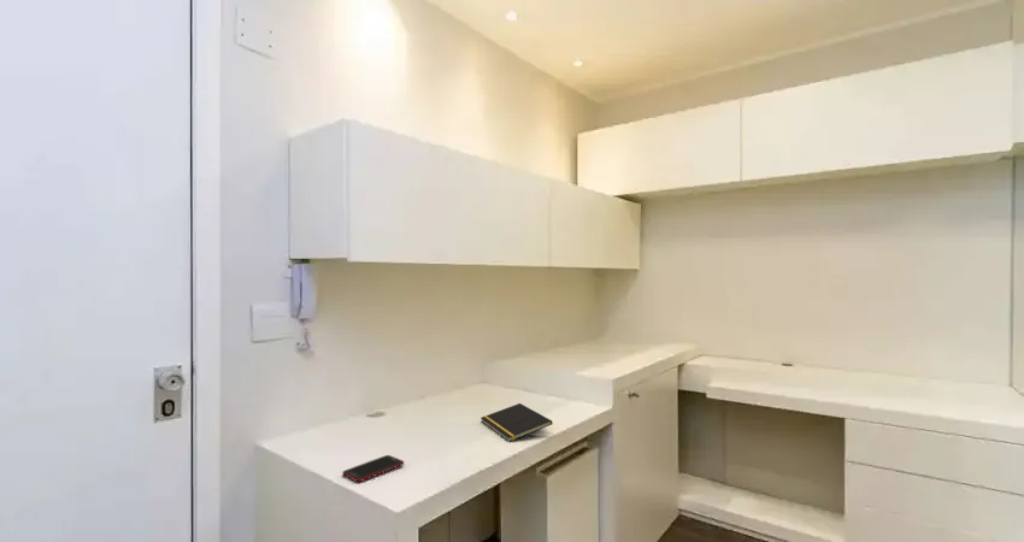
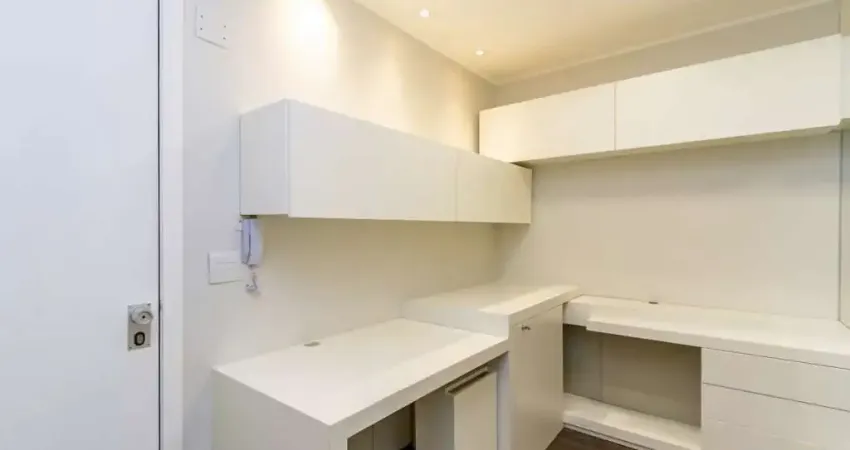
- notepad [479,402,554,443]
- cell phone [341,454,405,483]
